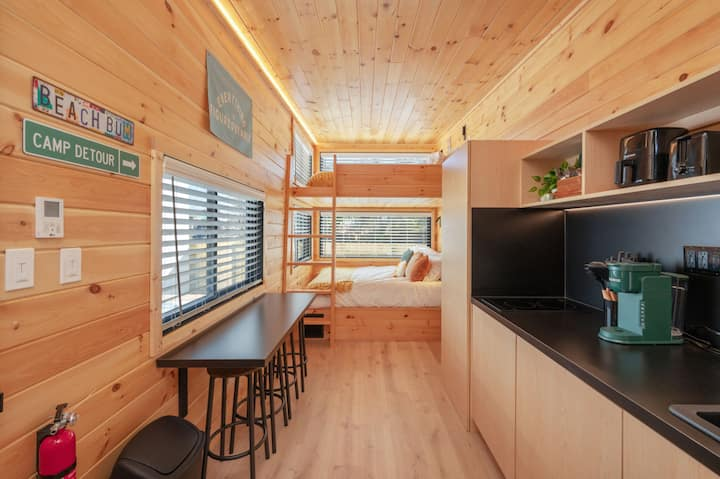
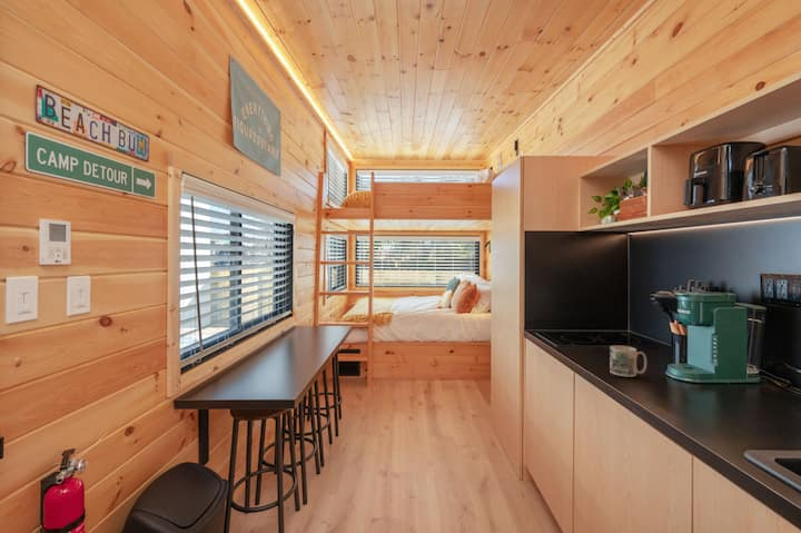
+ mug [609,345,647,378]
